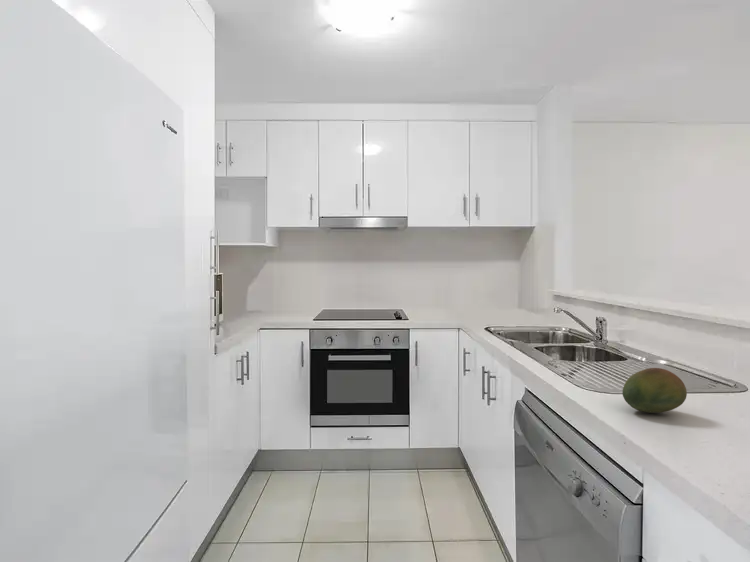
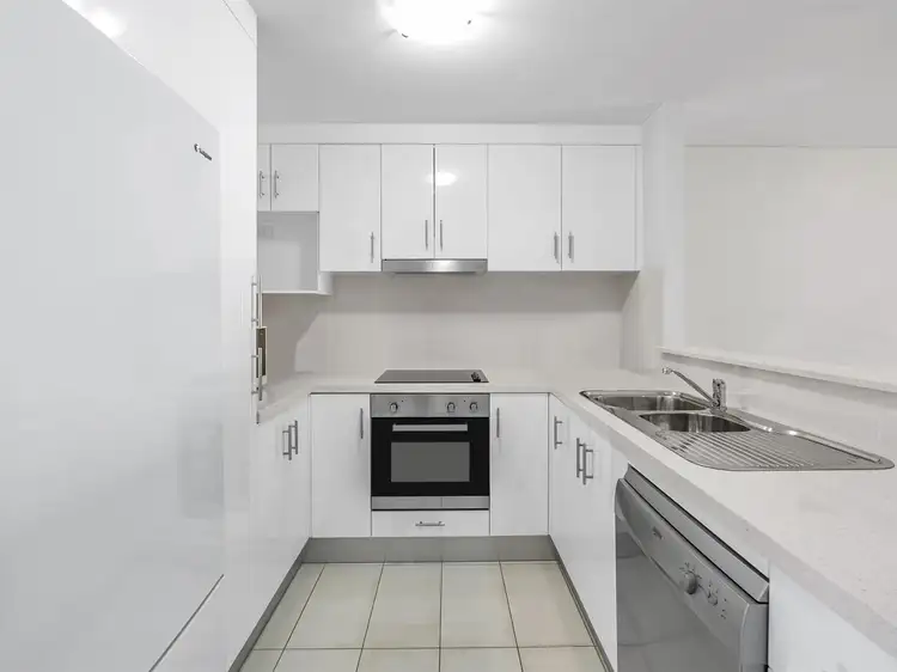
- fruit [621,367,688,414]
